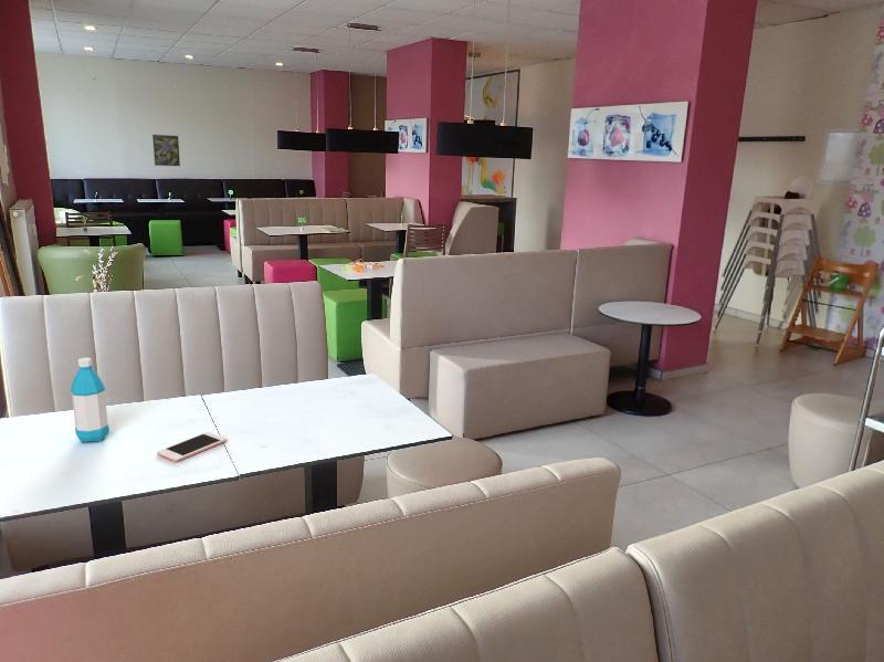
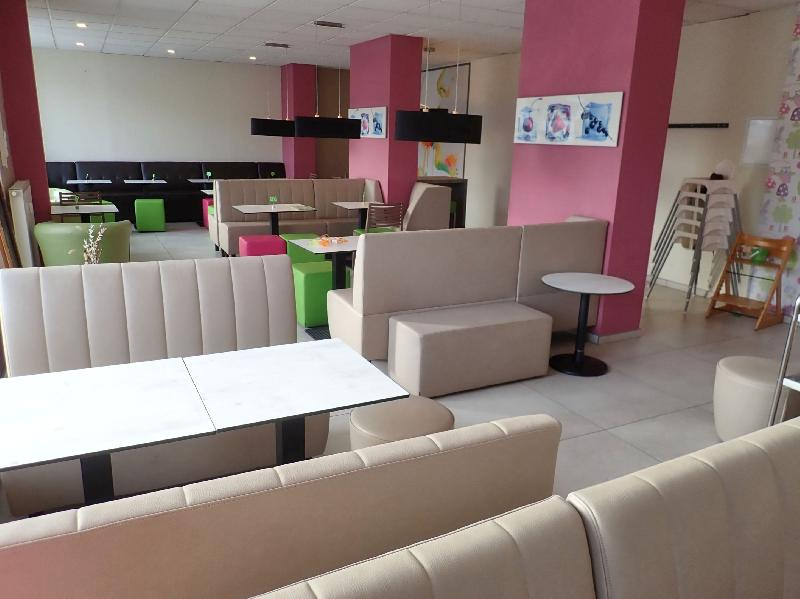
- cell phone [156,431,228,463]
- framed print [151,134,181,167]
- water bottle [70,357,110,443]
